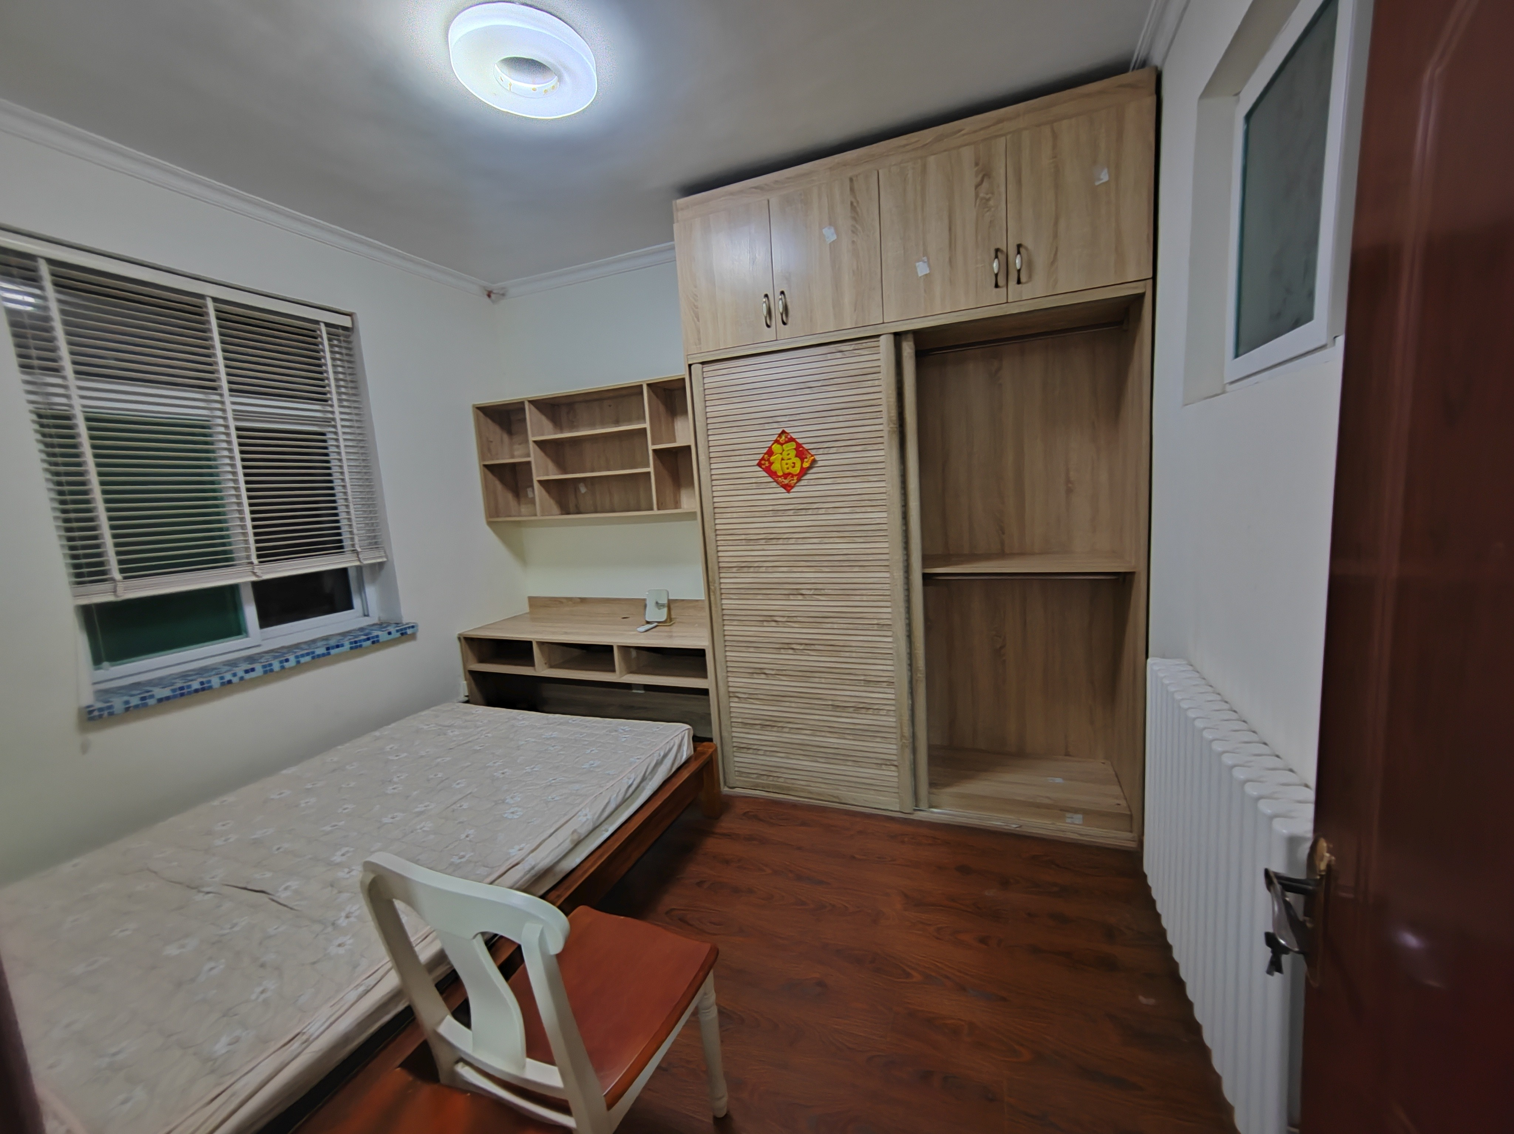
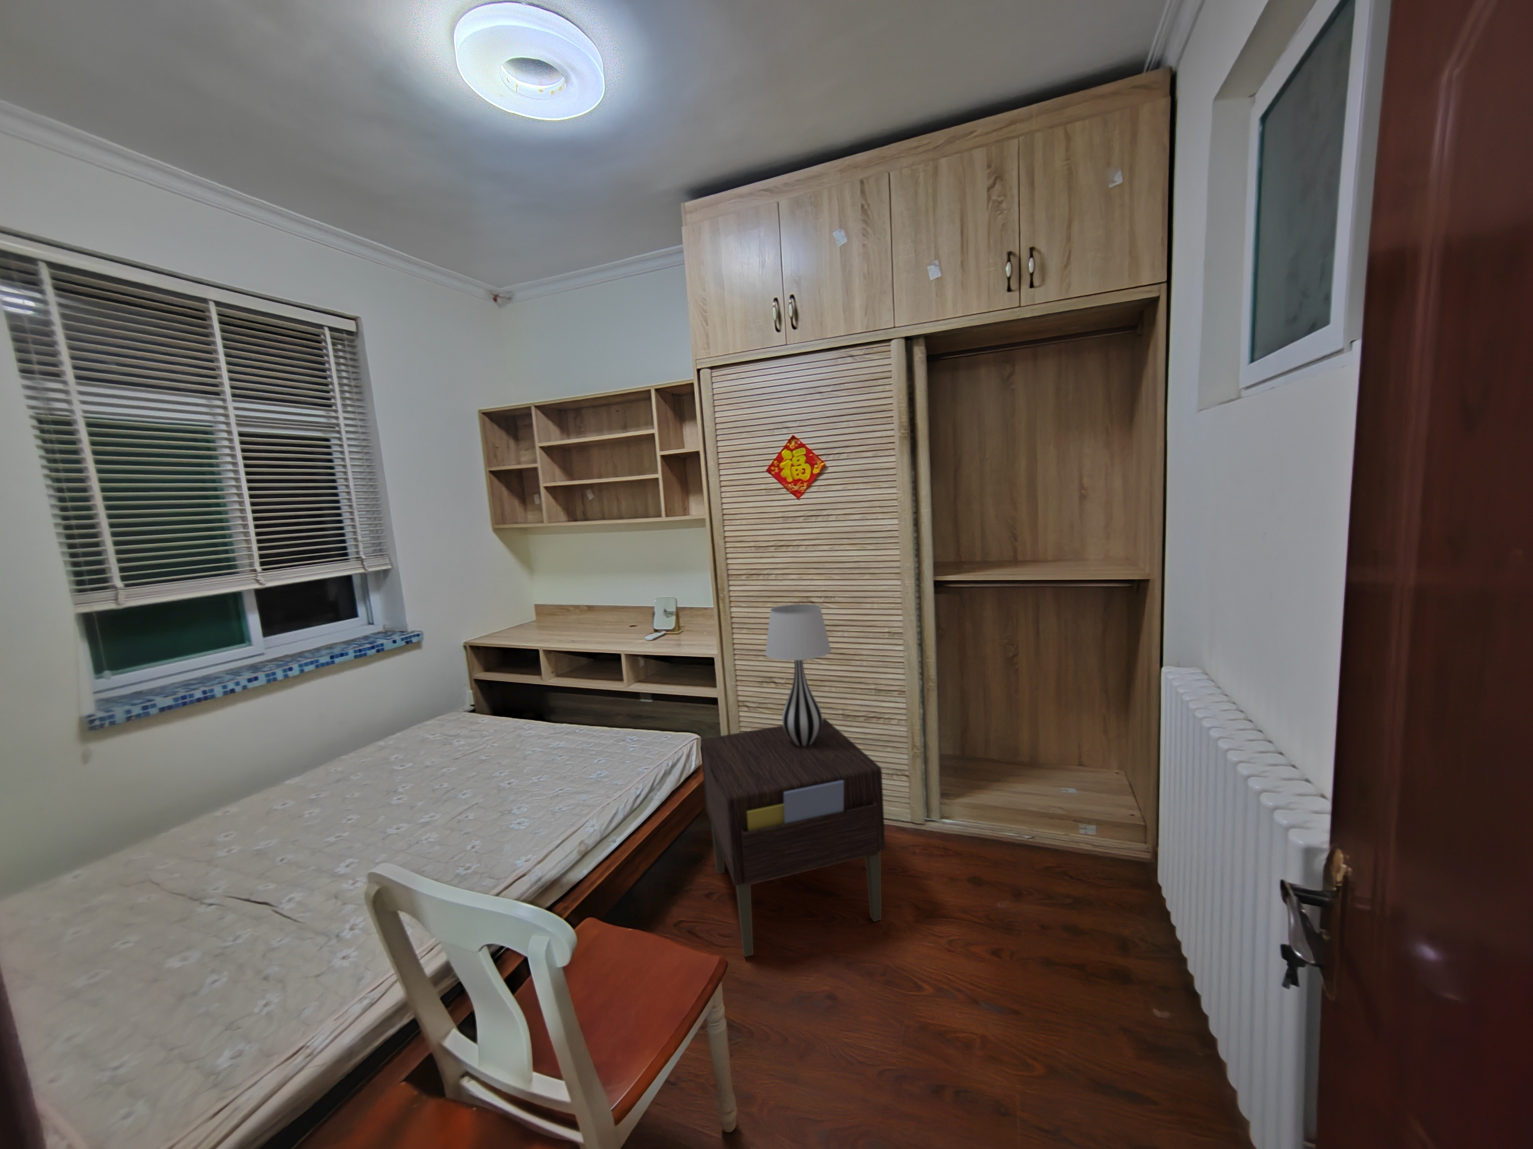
+ table lamp [764,603,832,746]
+ nightstand [700,718,886,957]
